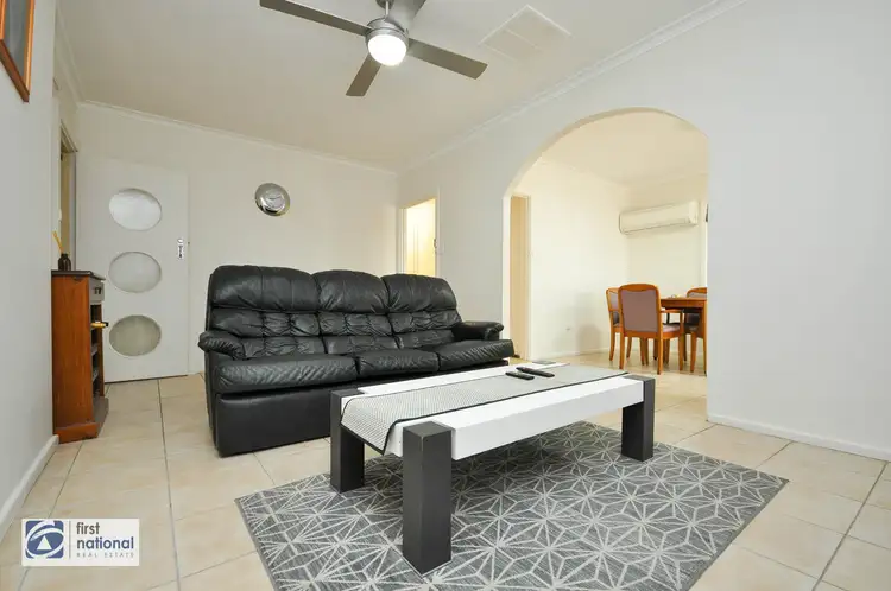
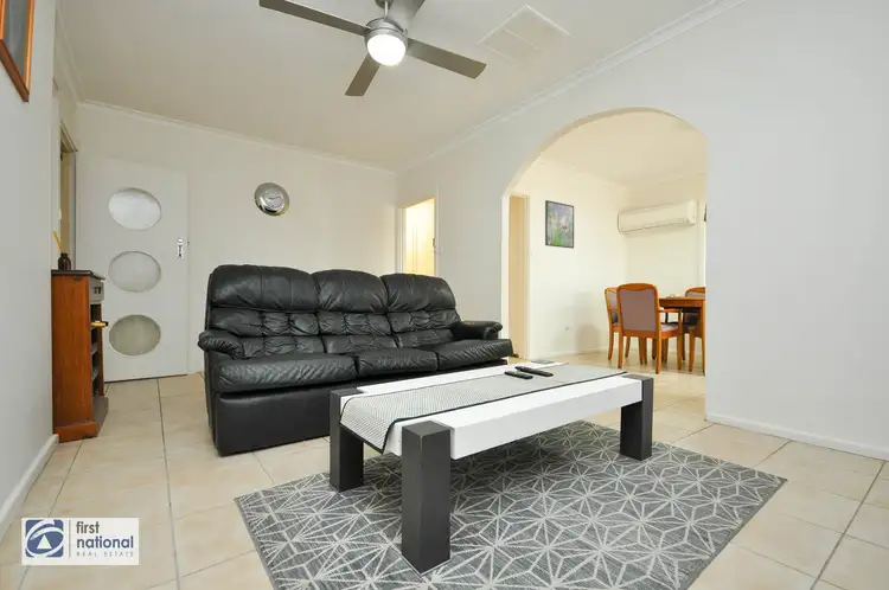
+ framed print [544,199,575,250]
